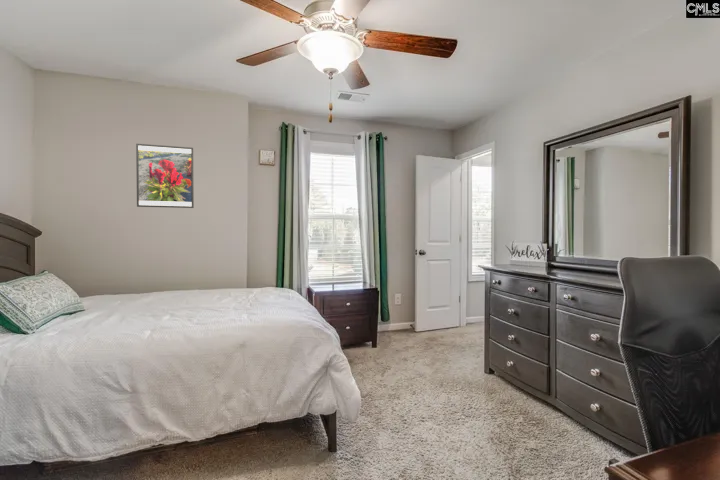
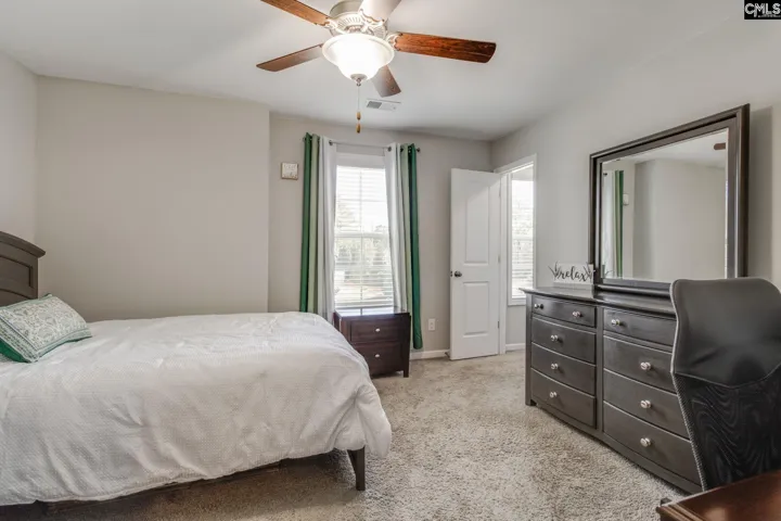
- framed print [135,143,195,209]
